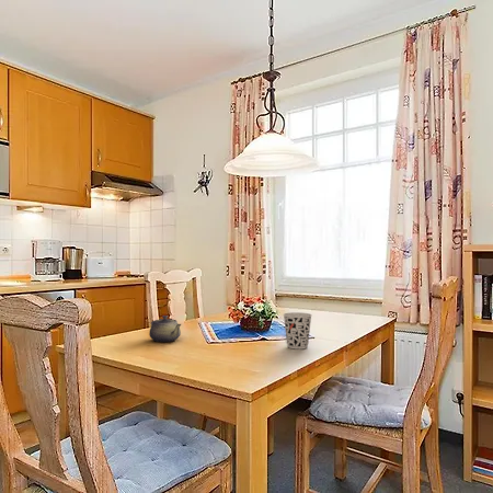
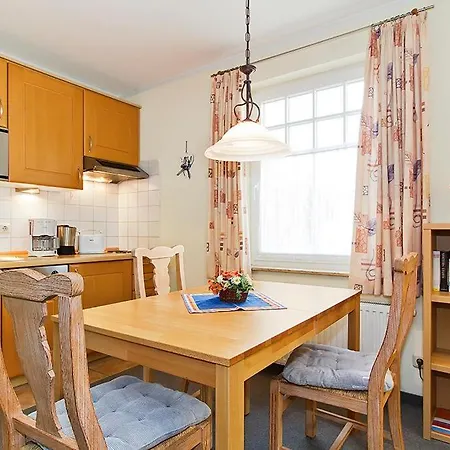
- cup [283,311,313,349]
- teapot [148,314,182,343]
